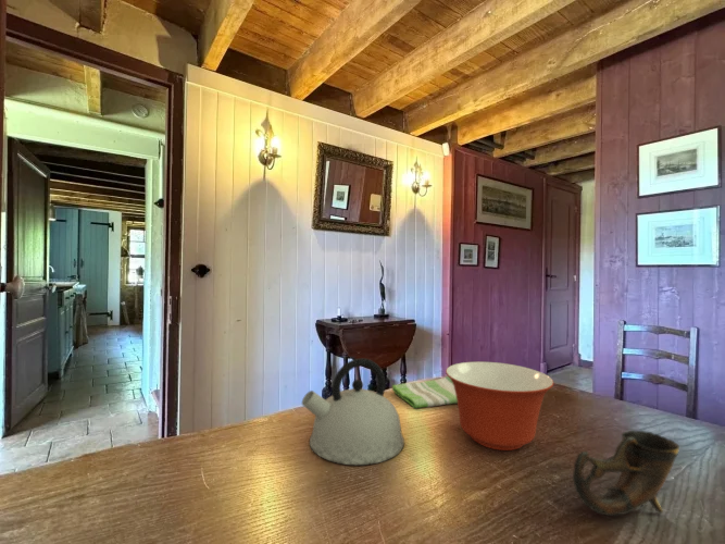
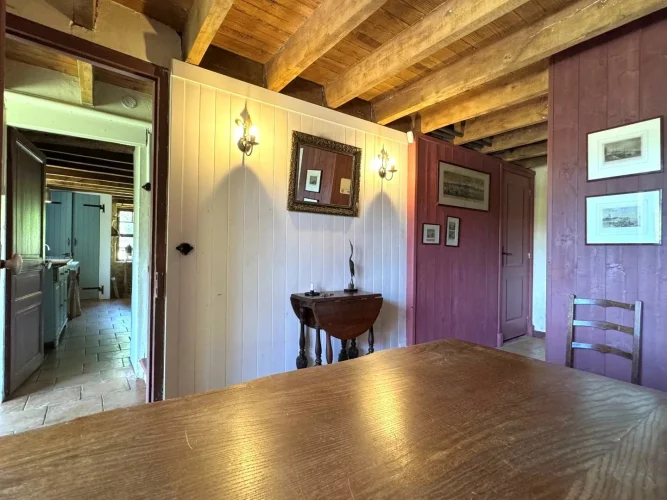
- kettle [301,357,405,466]
- dish towel [391,375,458,409]
- mixing bowl [445,361,555,452]
- cup [572,430,680,516]
